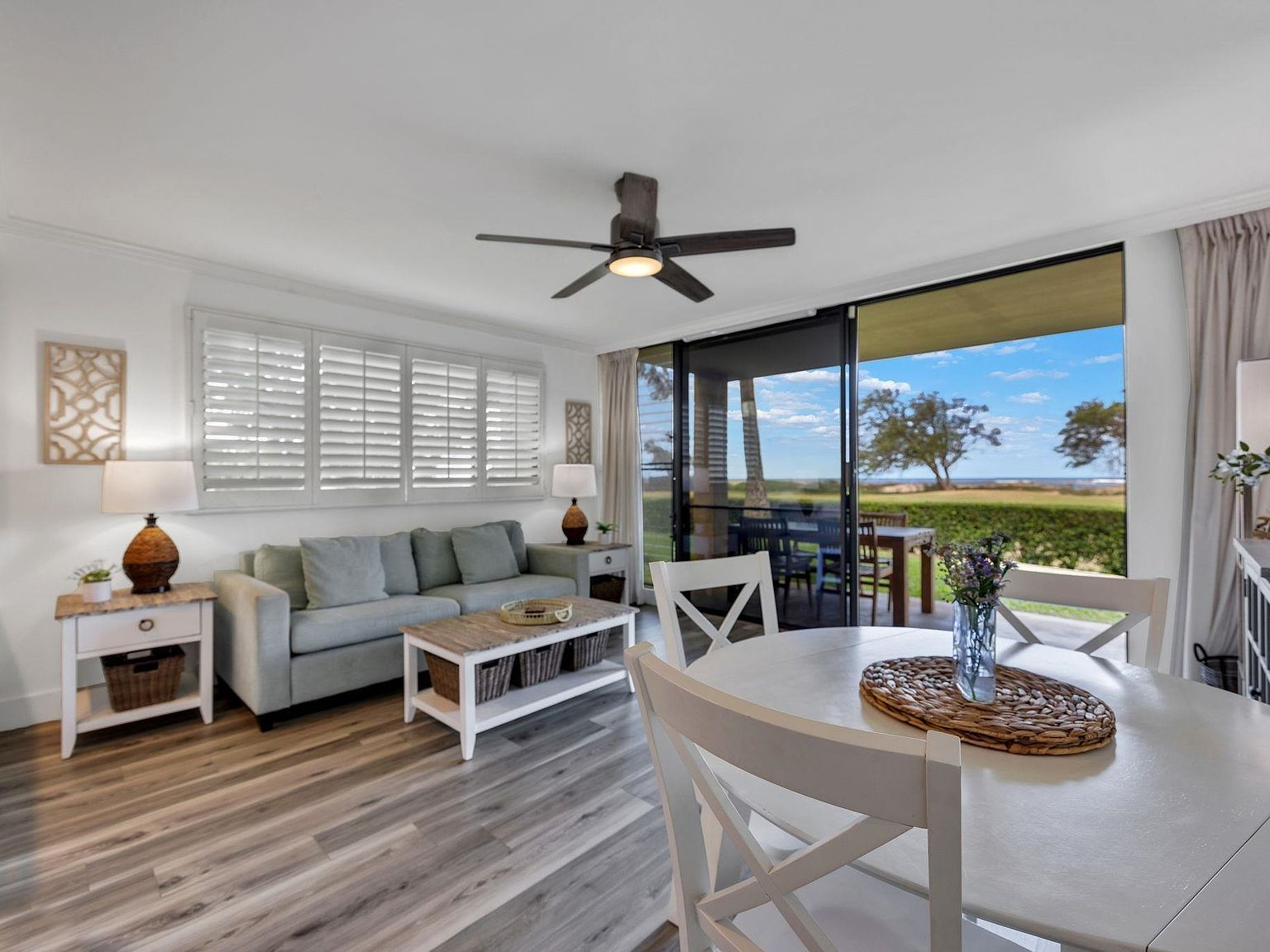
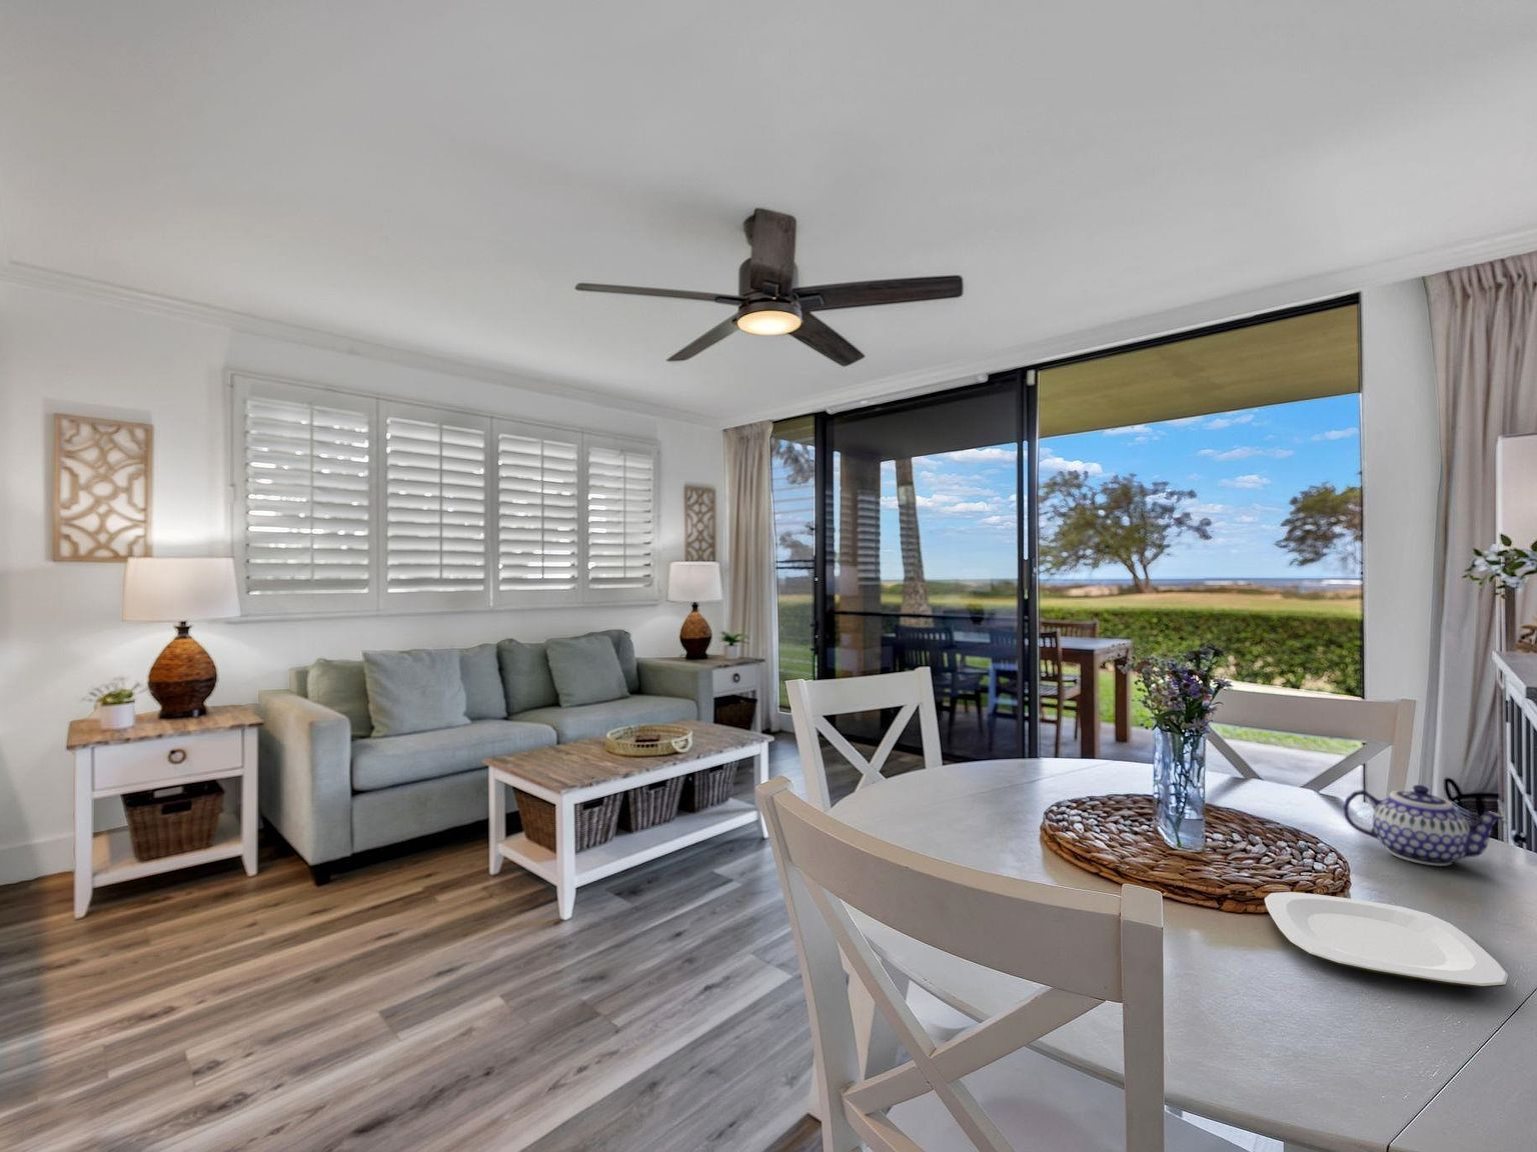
+ plate [1263,891,1509,989]
+ teapot [1342,784,1506,866]
